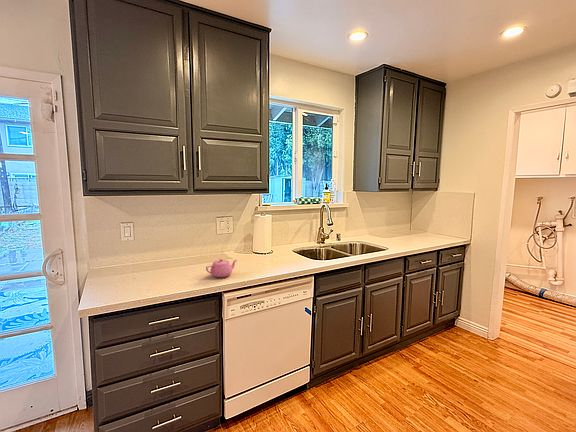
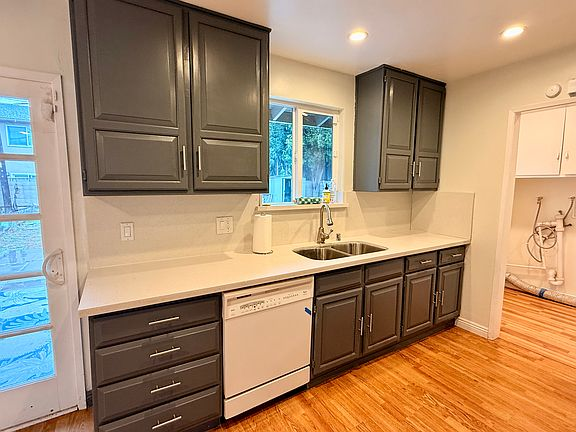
- teapot [205,258,238,278]
